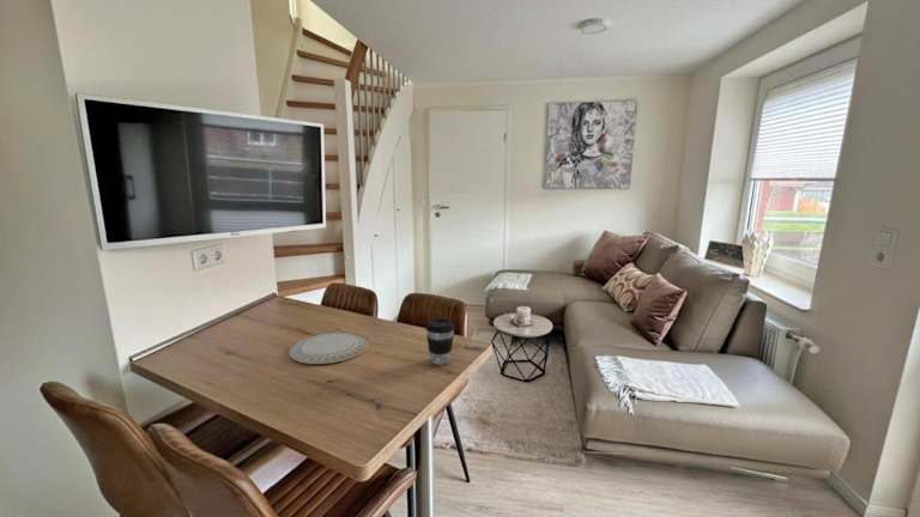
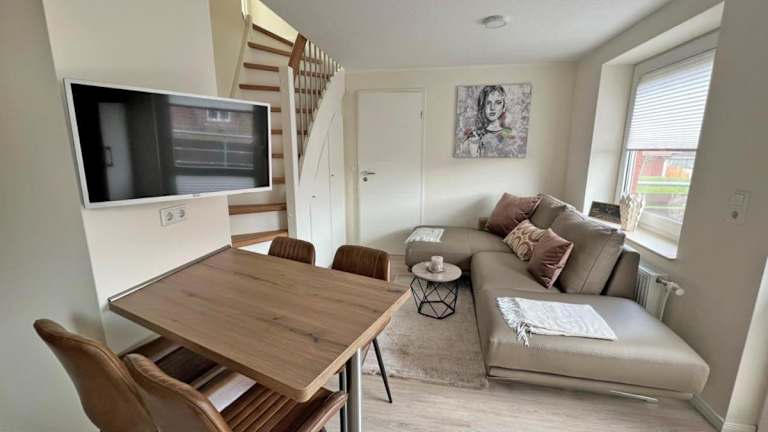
- chinaware [288,332,370,365]
- coffee cup [425,317,455,366]
